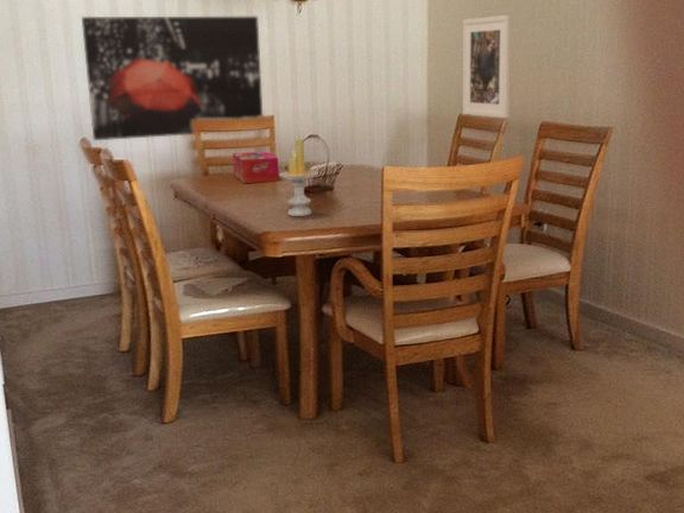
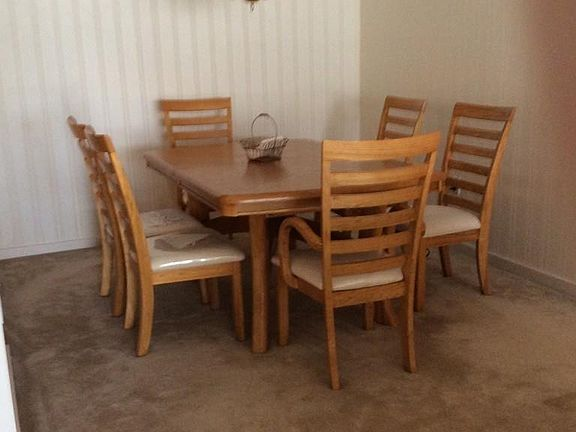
- tissue box [232,151,280,184]
- wall art [81,15,264,141]
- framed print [462,14,512,119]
- candle [279,138,318,217]
